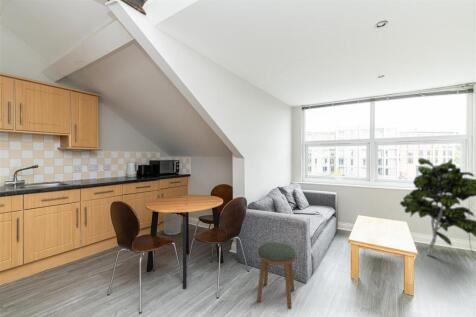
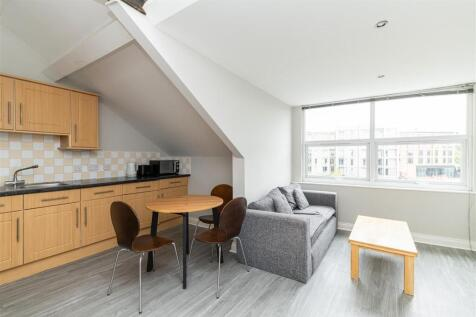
- indoor plant [399,157,476,257]
- waste bin [162,213,182,236]
- stool [256,241,297,310]
